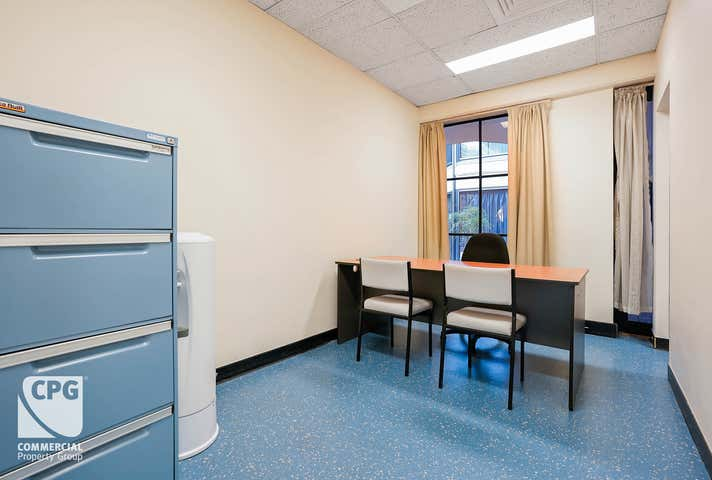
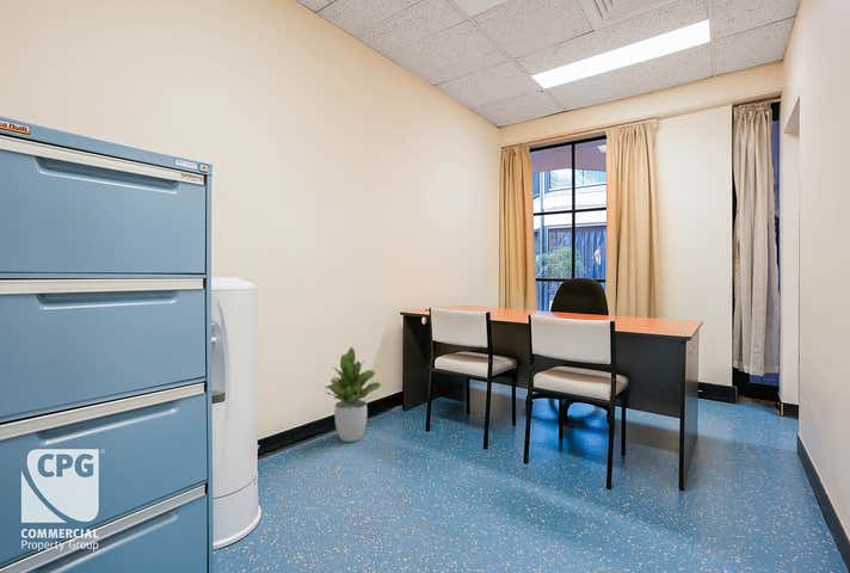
+ potted plant [322,346,382,443]
